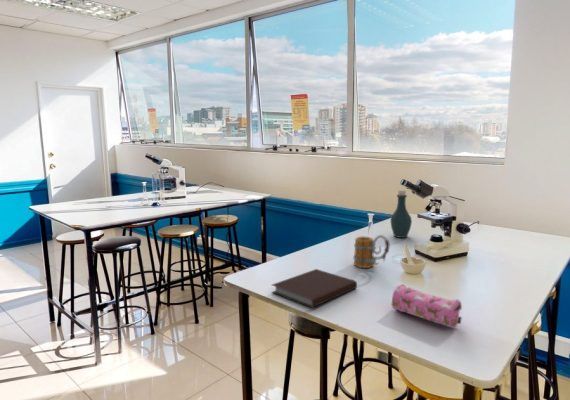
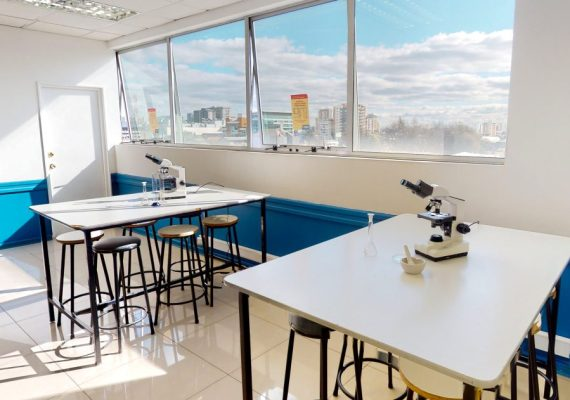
- bottle [390,189,413,239]
- notebook [270,268,358,309]
- pencil case [391,284,463,329]
- mug [352,234,391,269]
